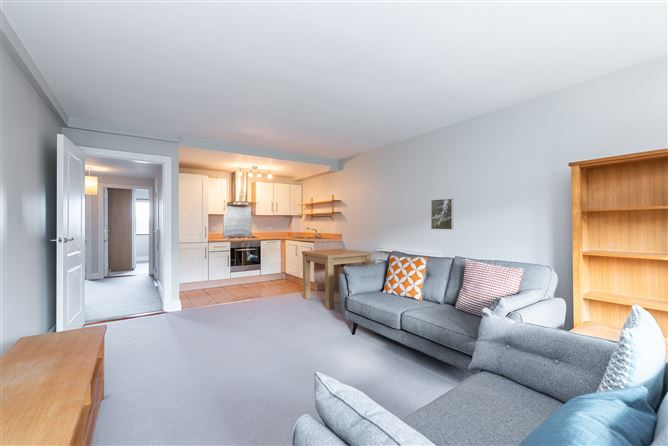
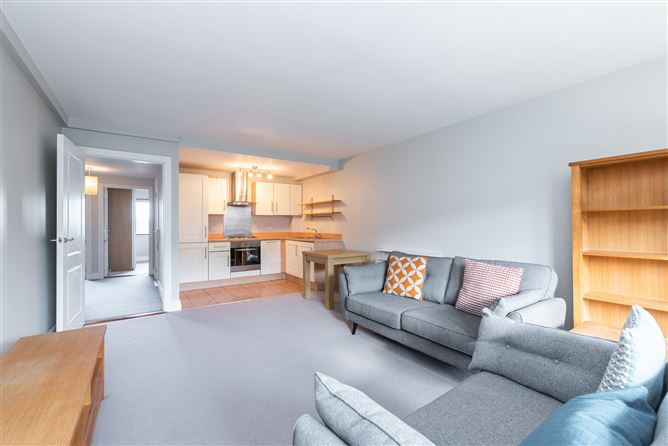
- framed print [430,198,455,231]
